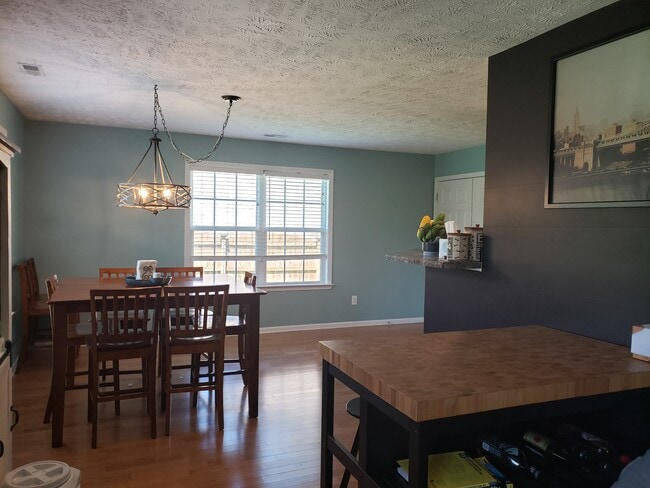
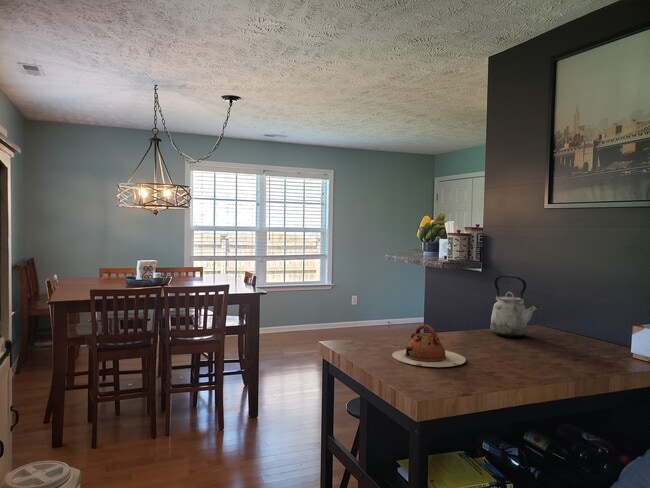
+ teapot [391,324,467,368]
+ kettle [489,275,540,338]
